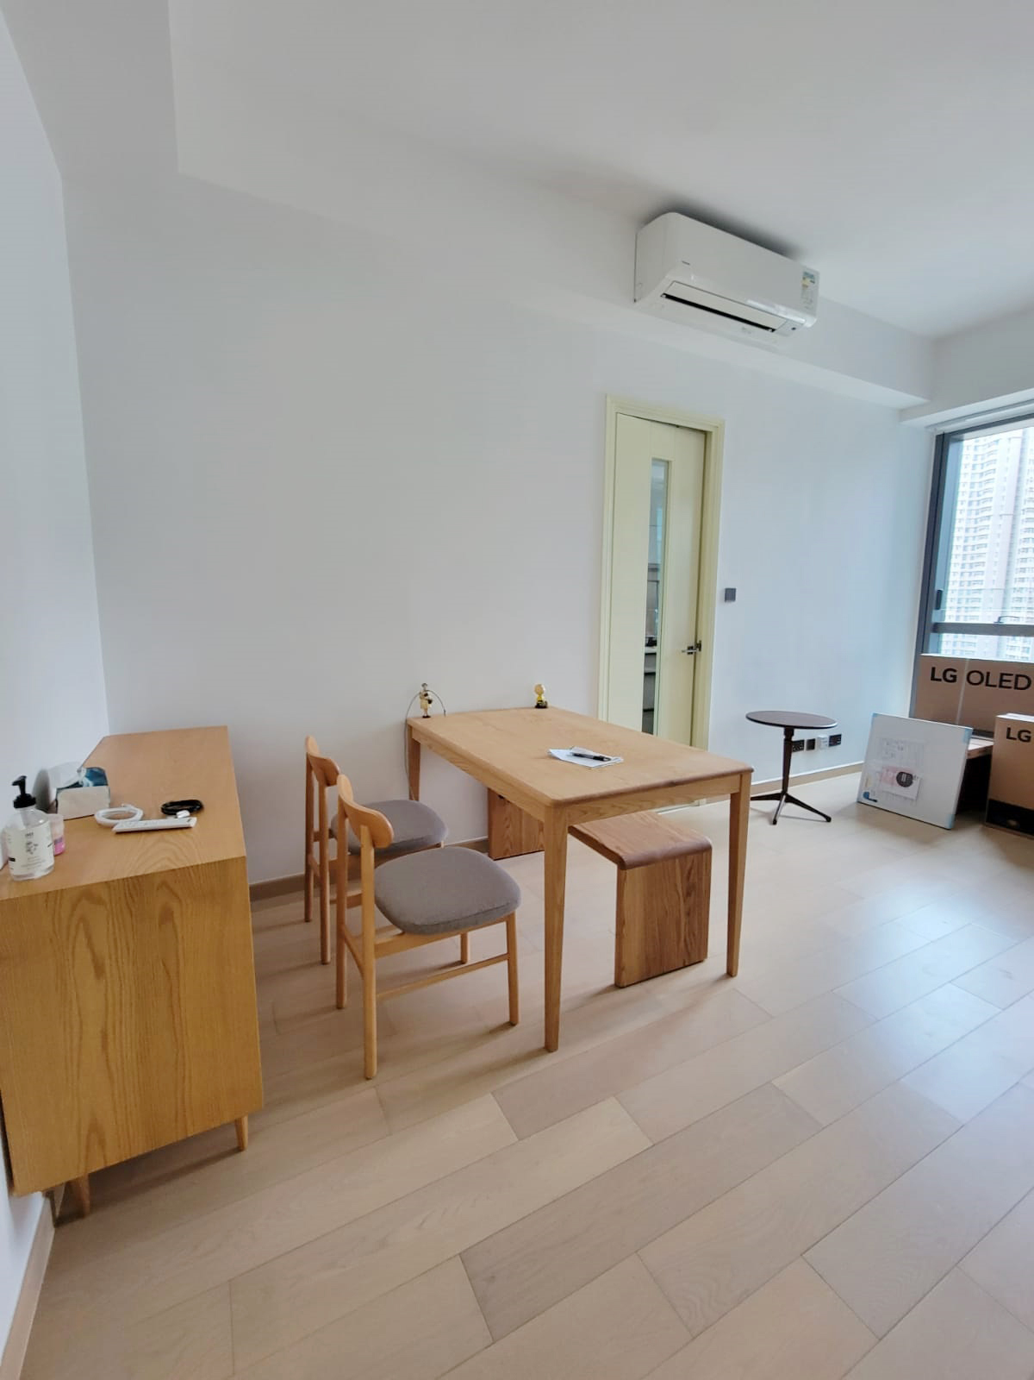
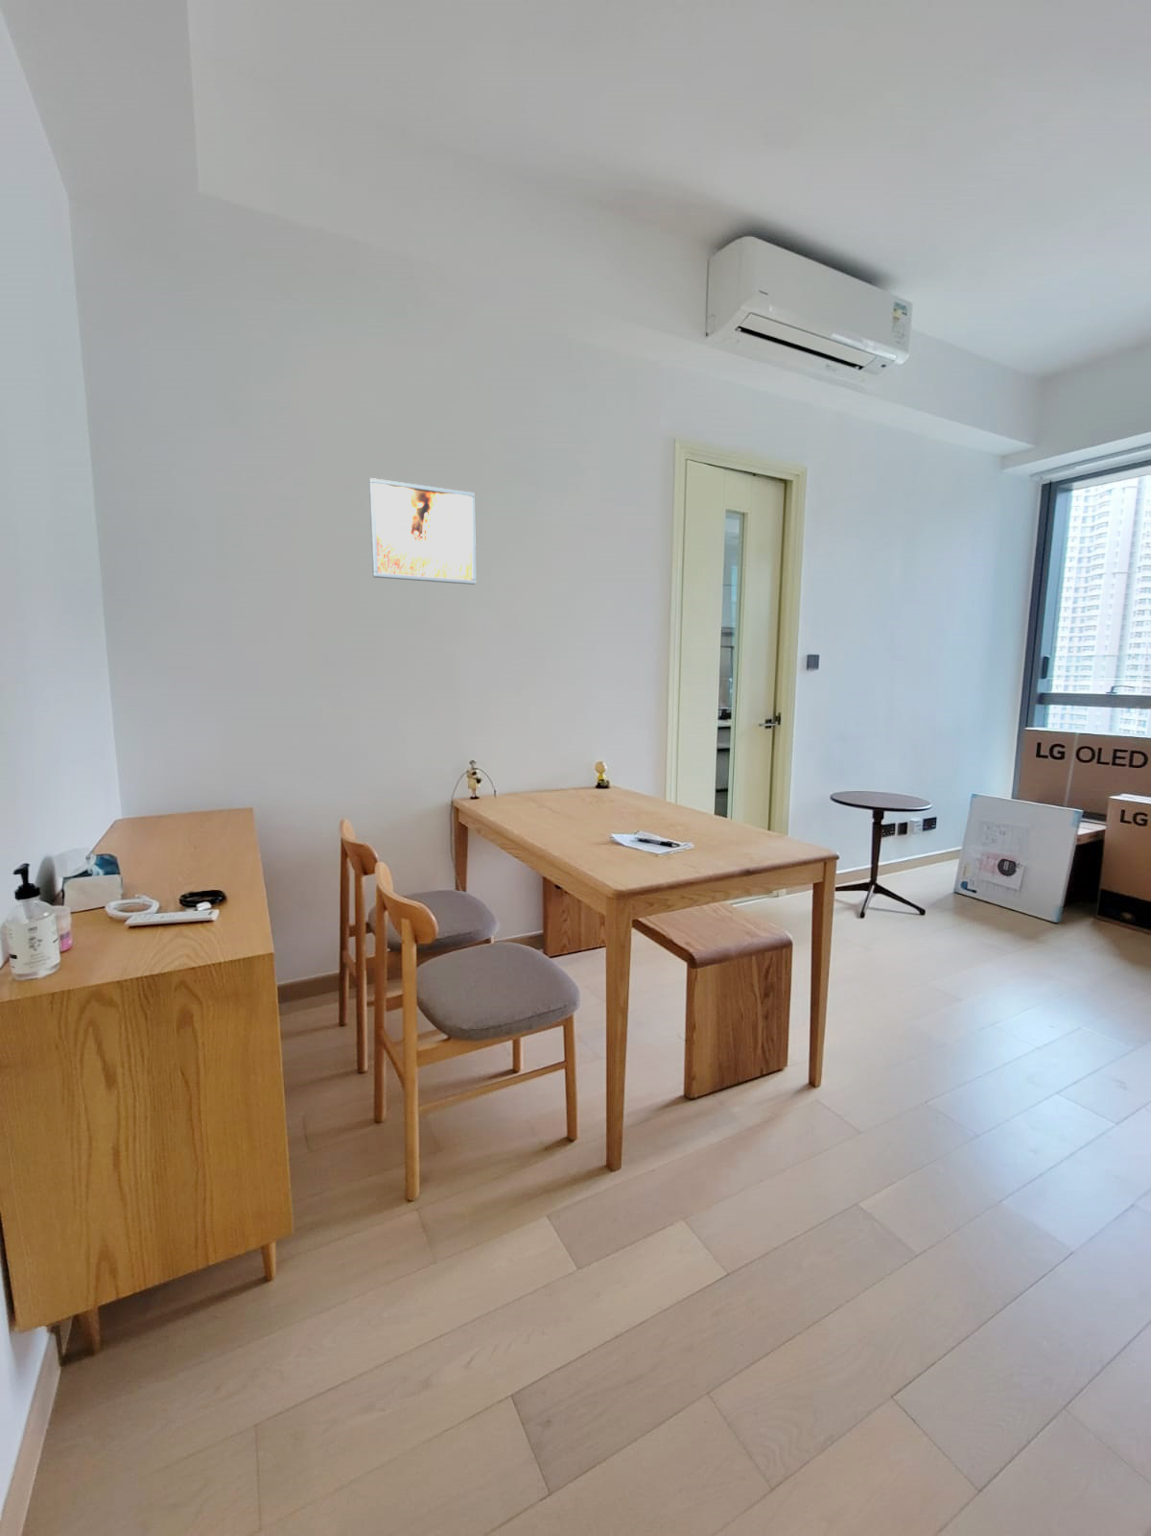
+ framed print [369,477,476,585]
